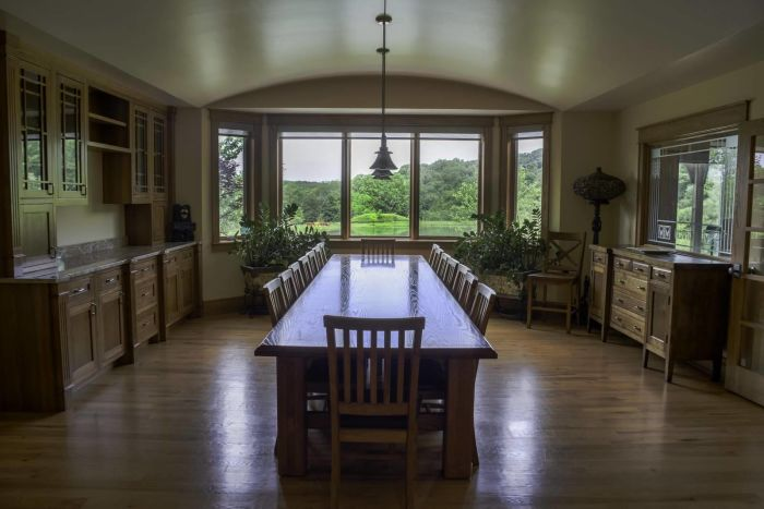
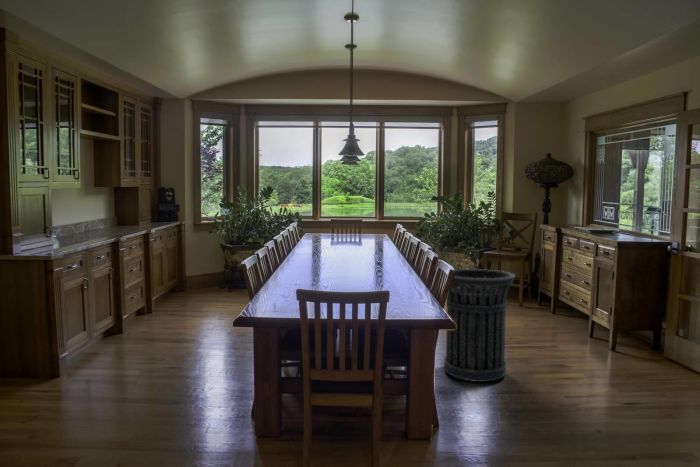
+ trash can [443,268,516,383]
